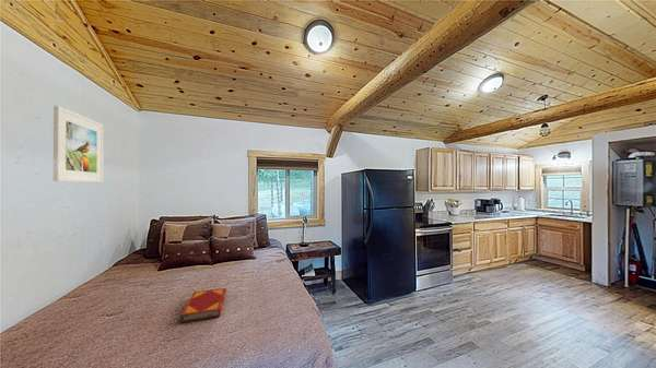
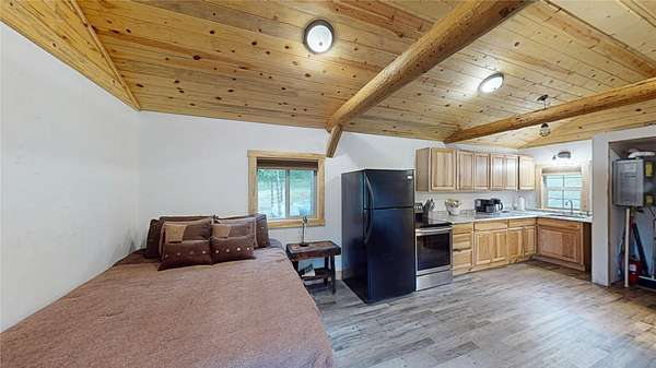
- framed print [52,105,105,183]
- hardback book [179,287,227,323]
